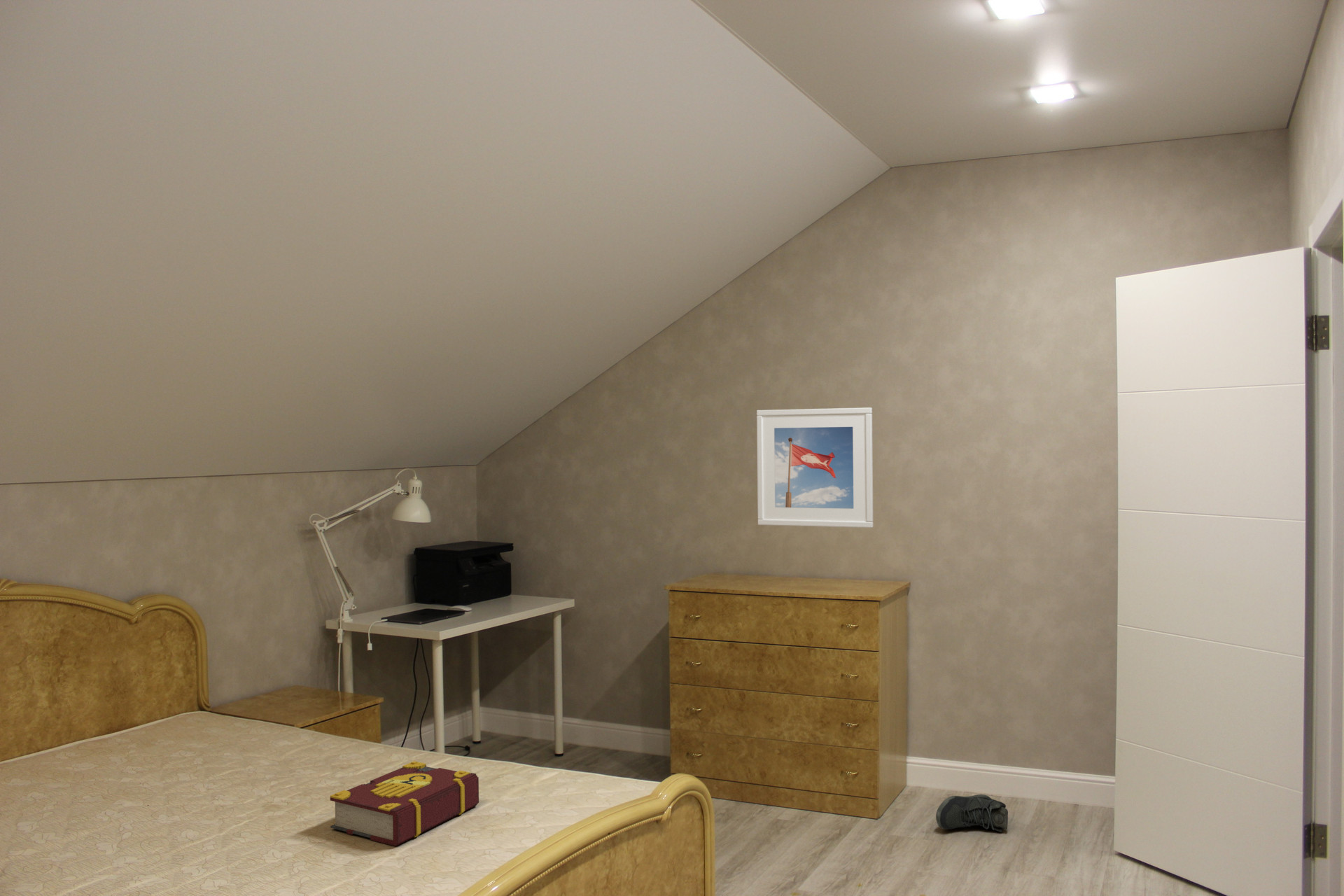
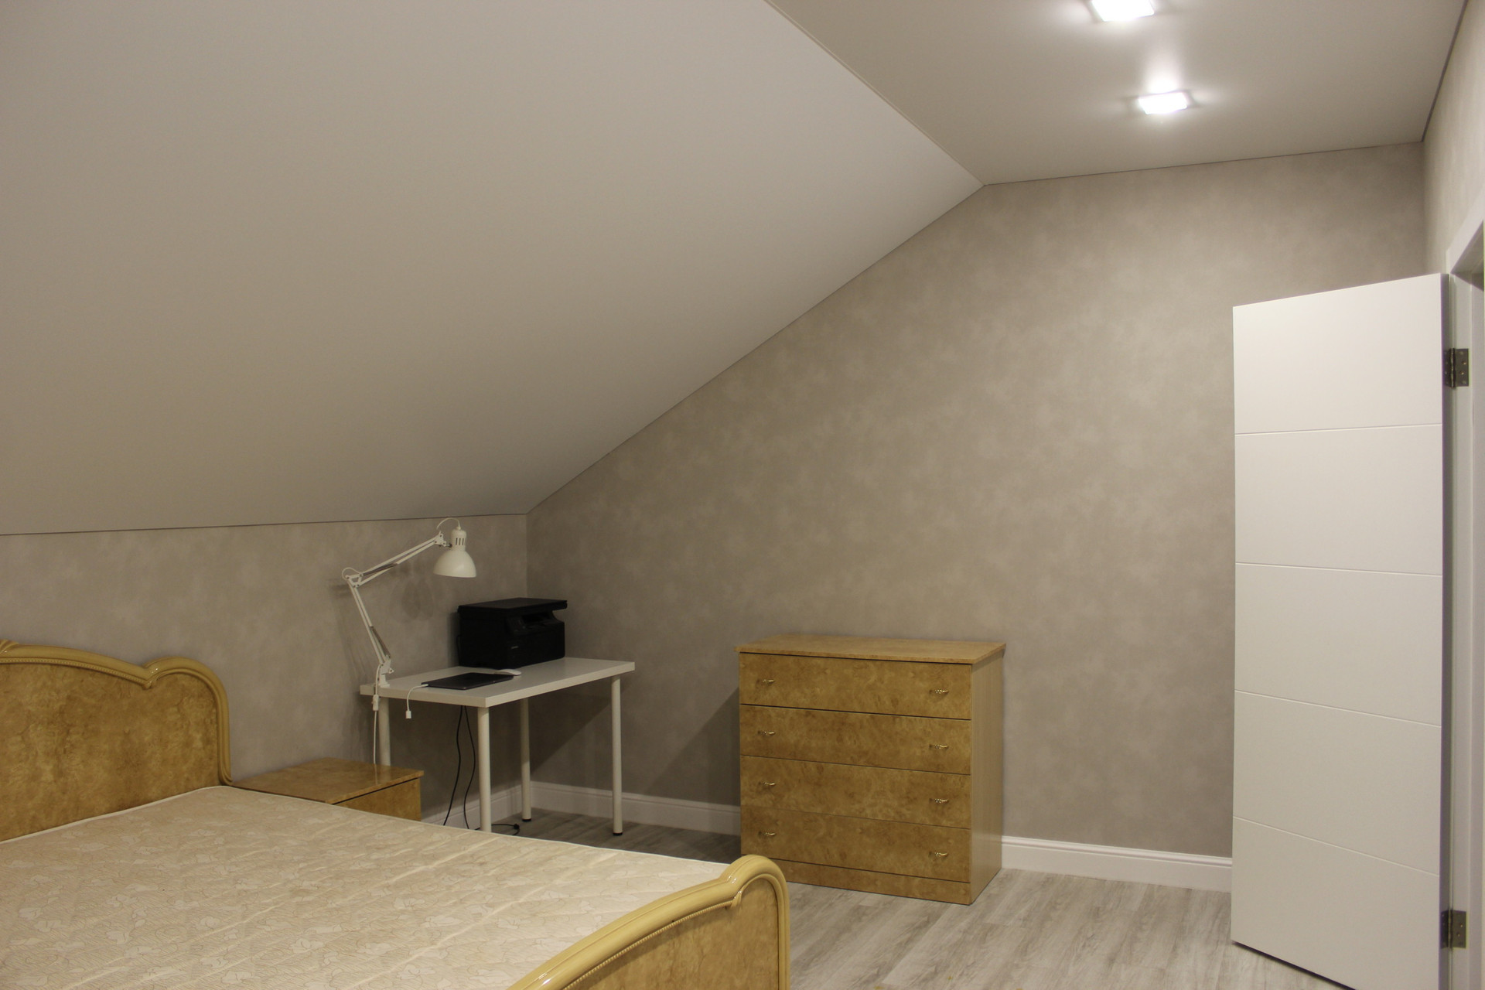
- book [330,761,479,847]
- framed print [756,407,874,528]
- sneaker [935,794,1009,832]
